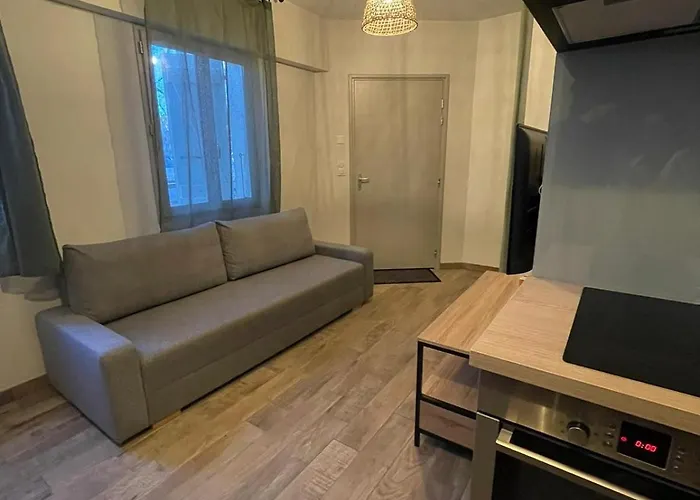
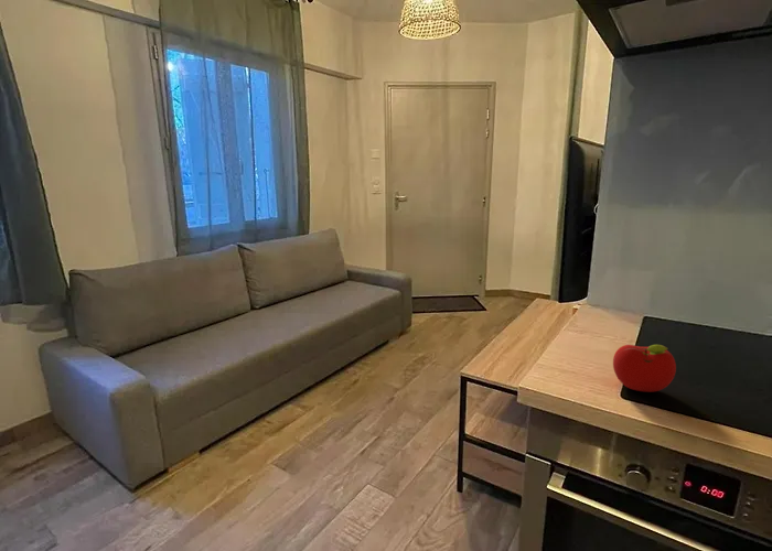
+ fruit [612,344,677,393]
